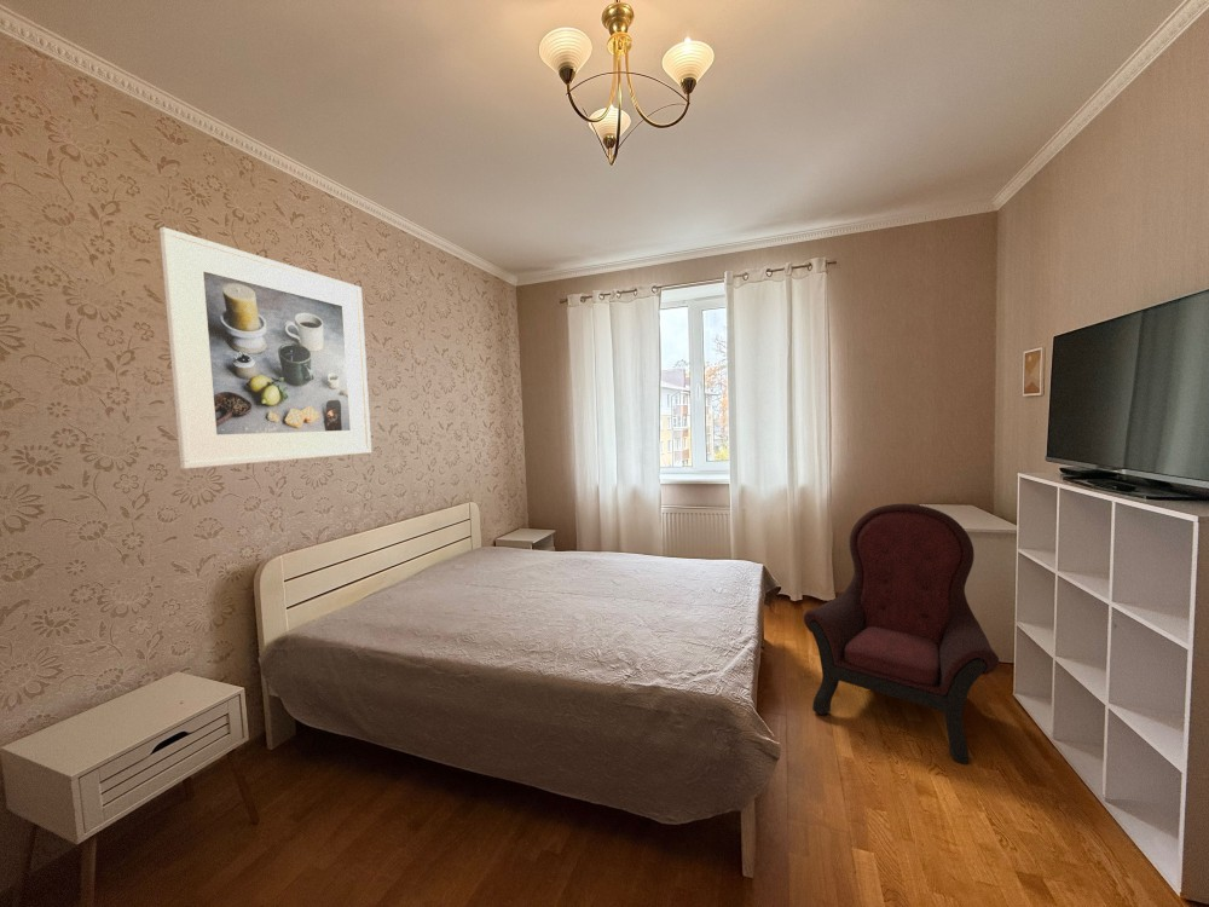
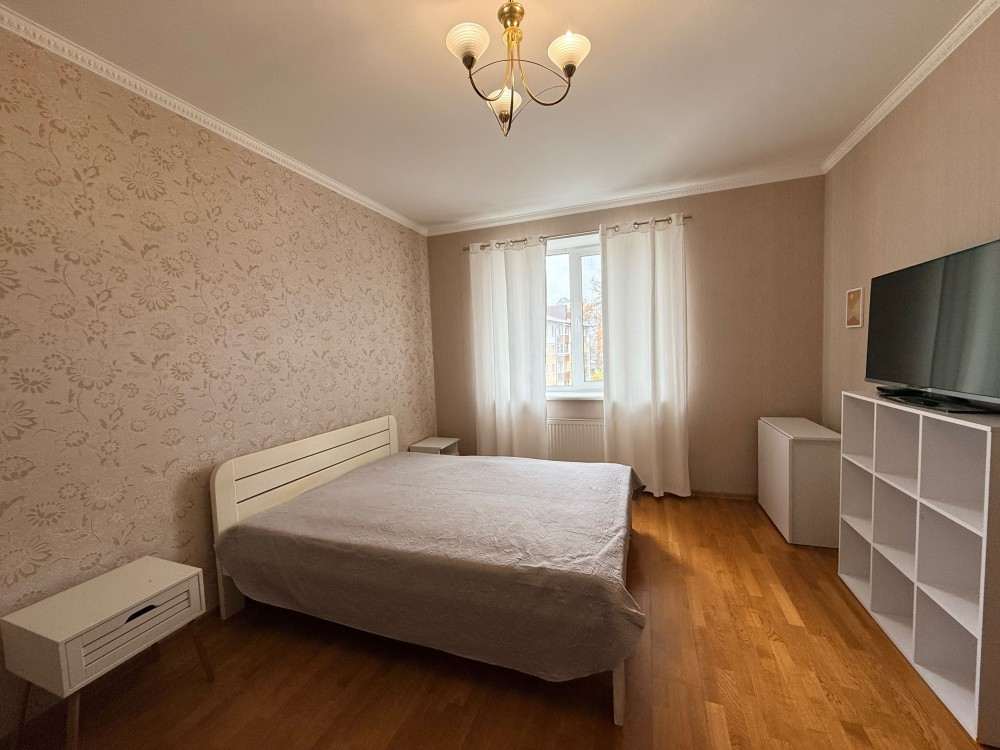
- armchair [803,503,1000,766]
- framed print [158,226,372,470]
